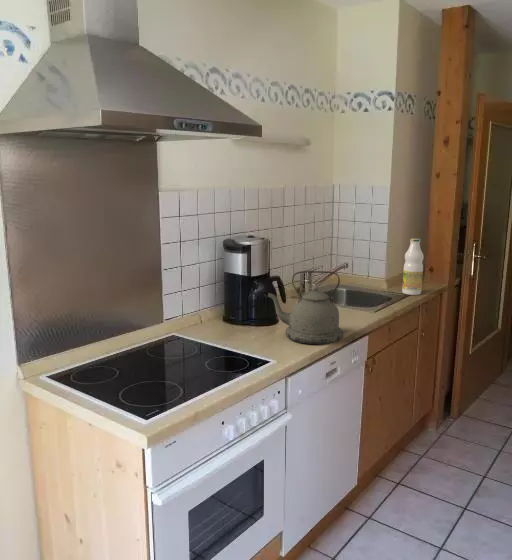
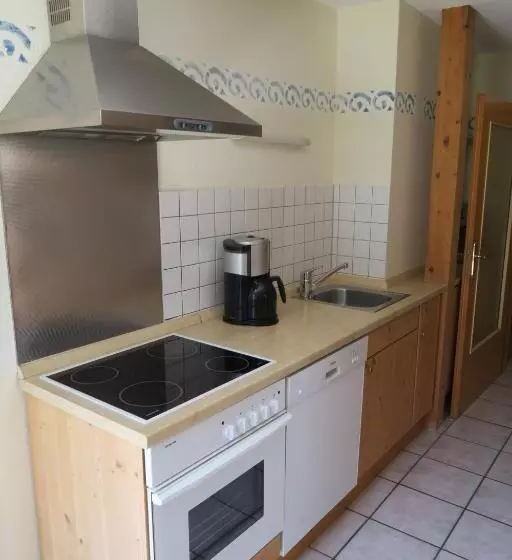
- kettle [266,270,344,346]
- bottle [401,237,424,296]
